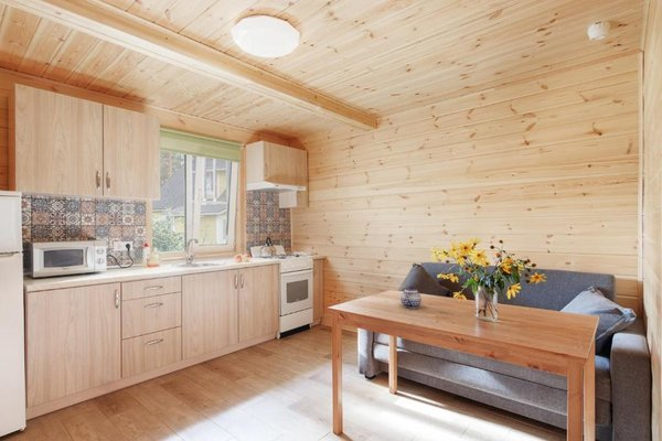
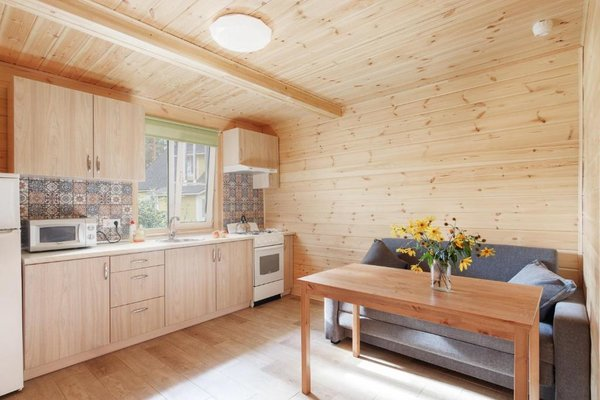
- teapot [399,286,423,309]
